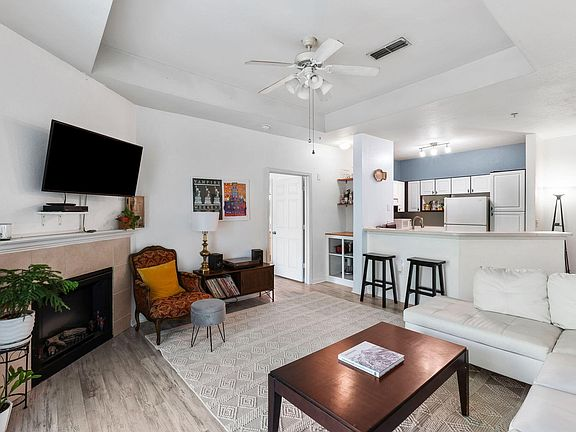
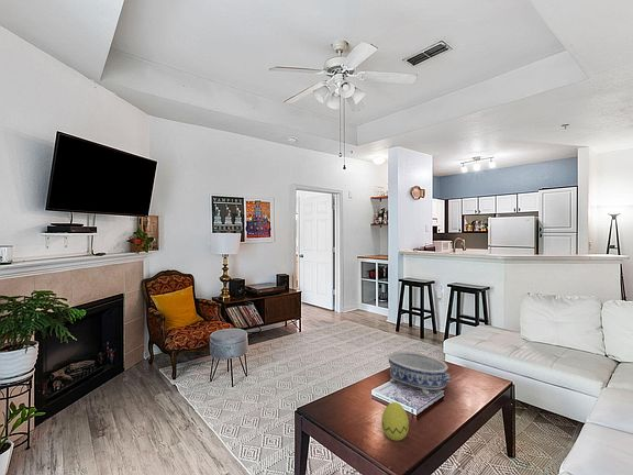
+ decorative bowl [388,351,452,396]
+ decorative egg [380,401,410,442]
